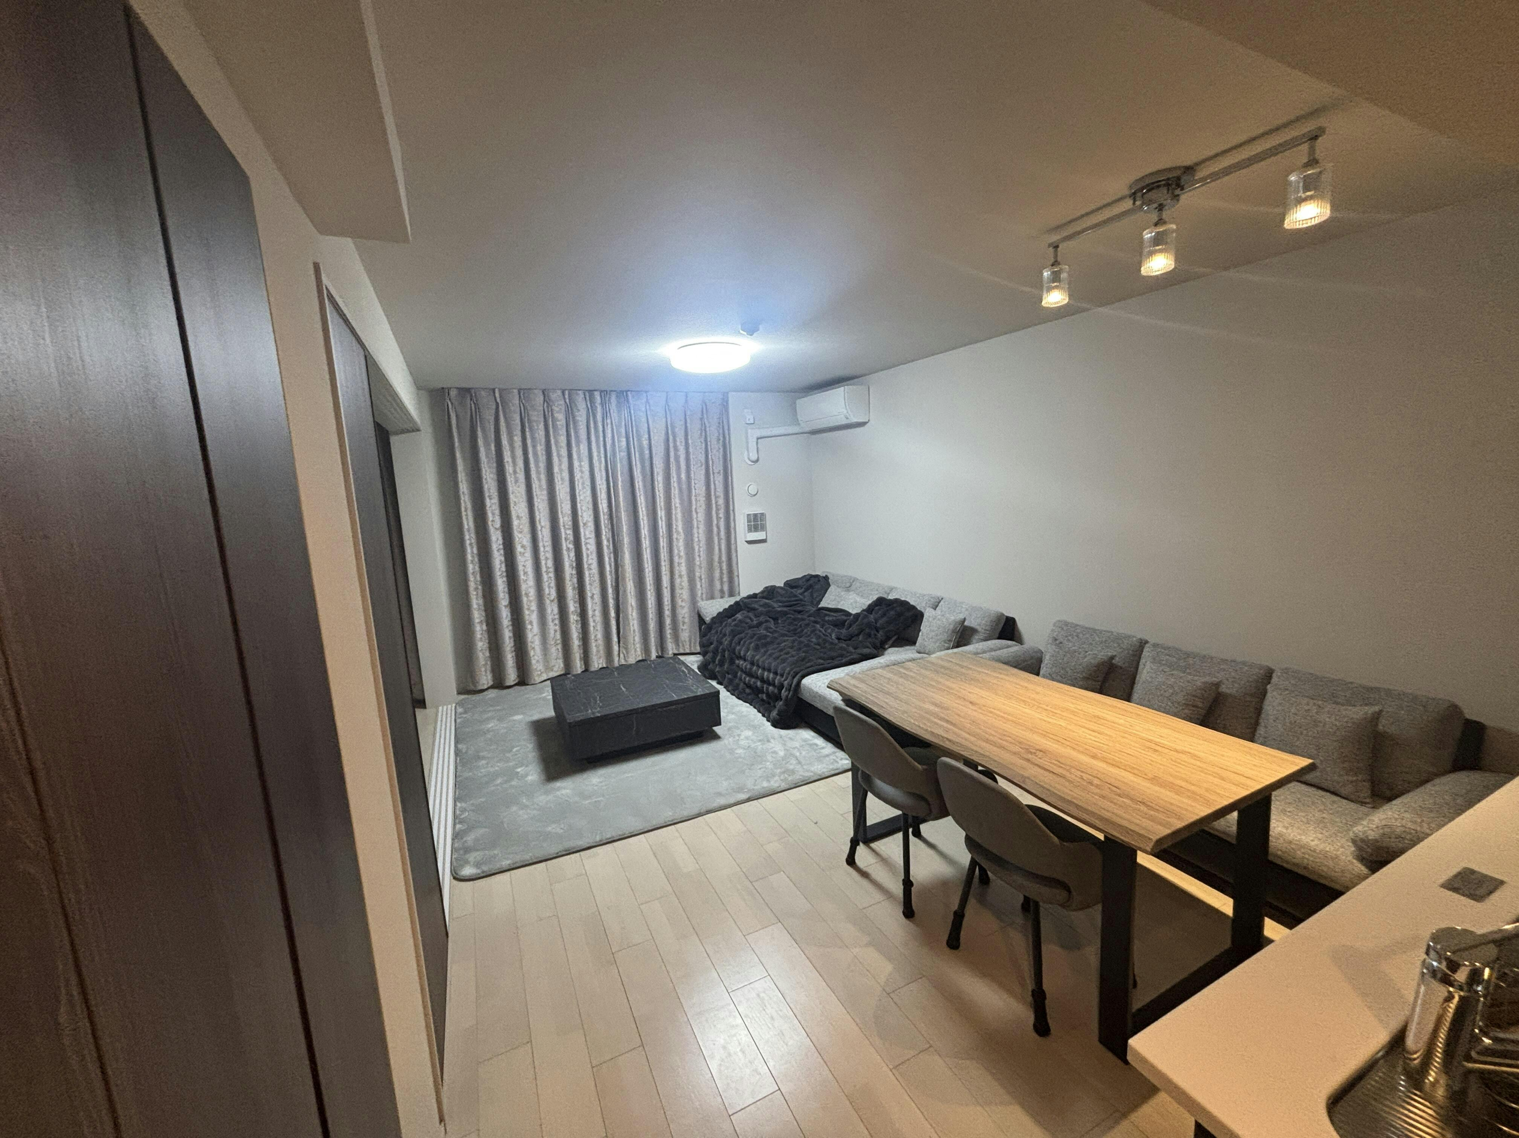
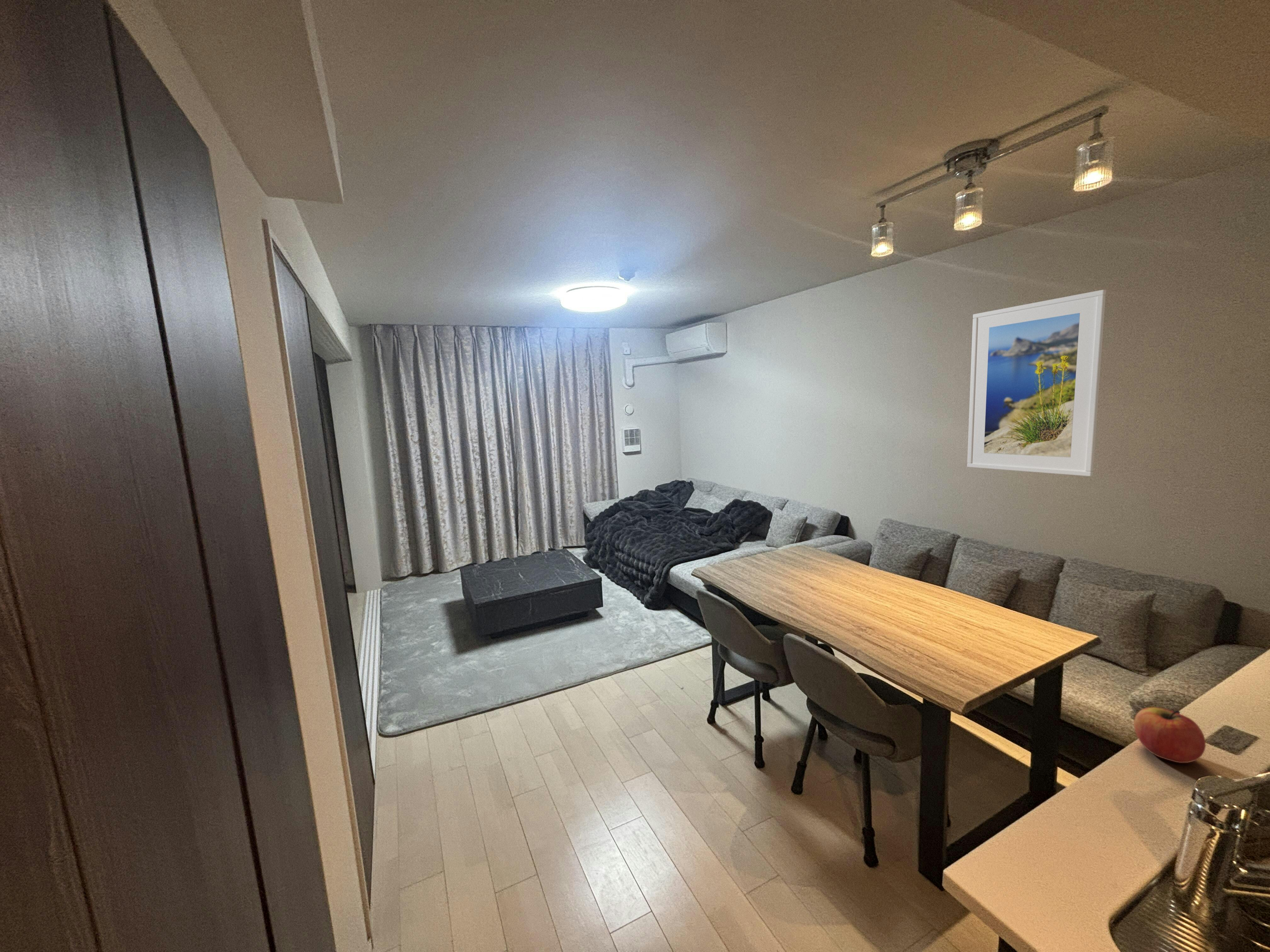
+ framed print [967,289,1106,477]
+ apple [1133,707,1206,763]
